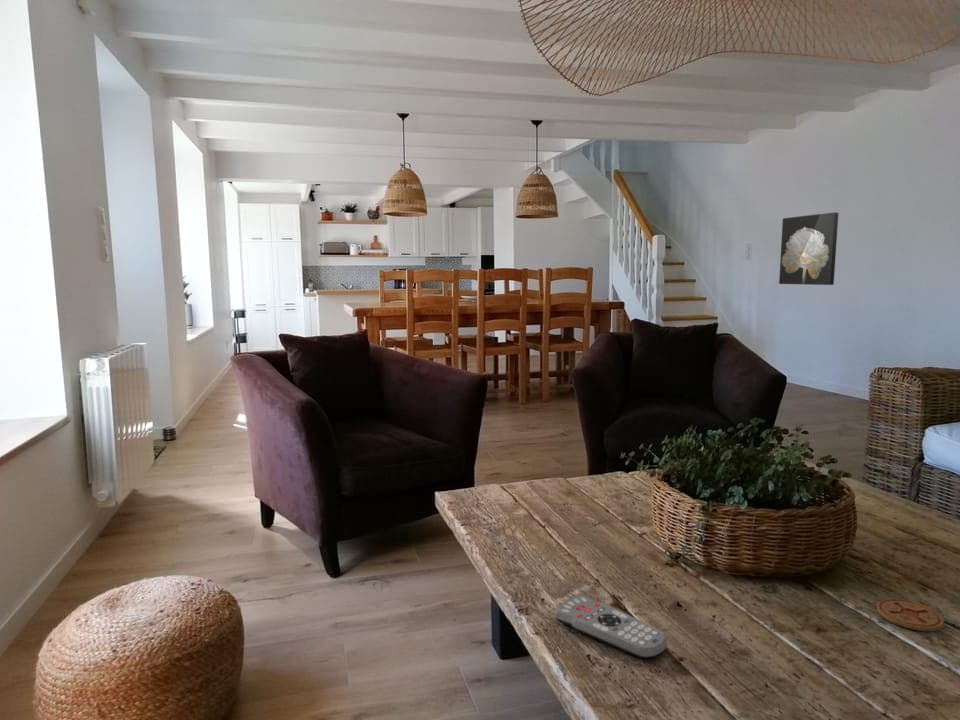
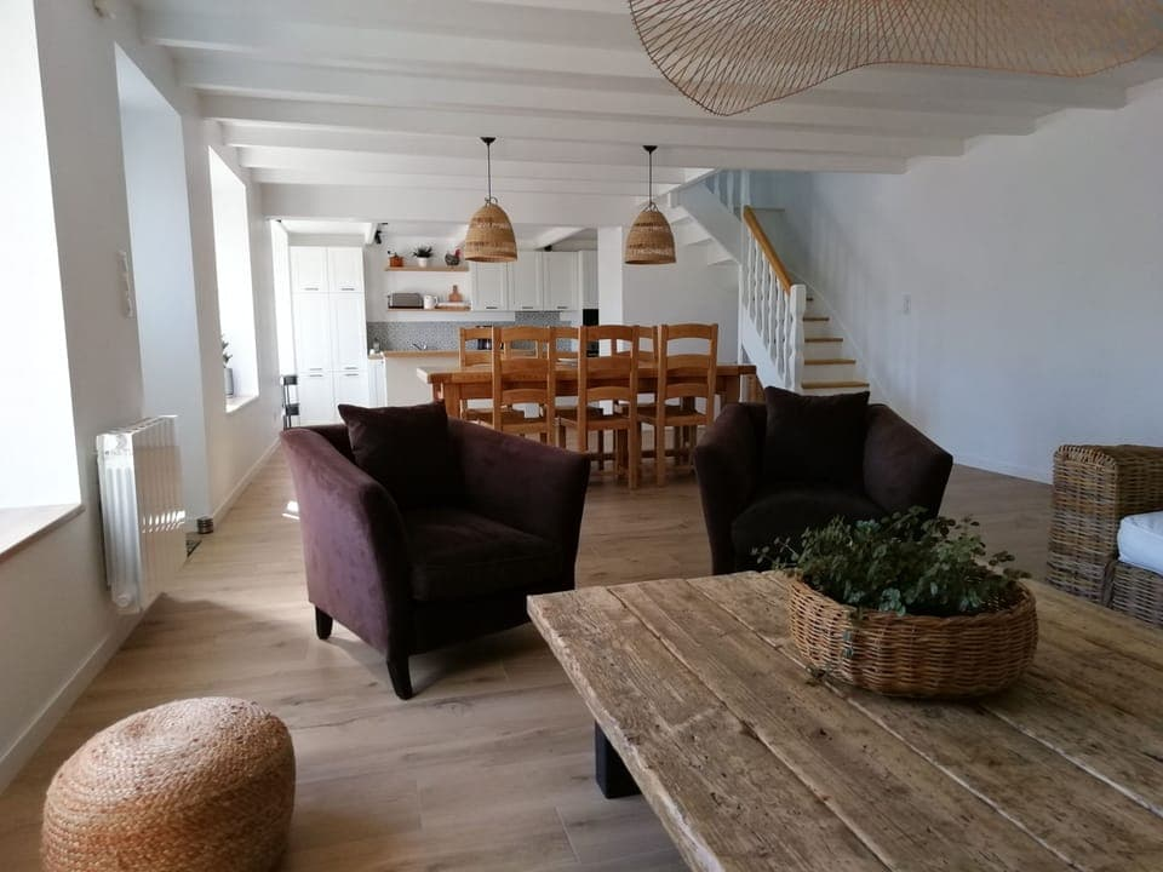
- wall art [778,211,839,286]
- coaster [876,598,945,632]
- remote control [554,594,668,659]
